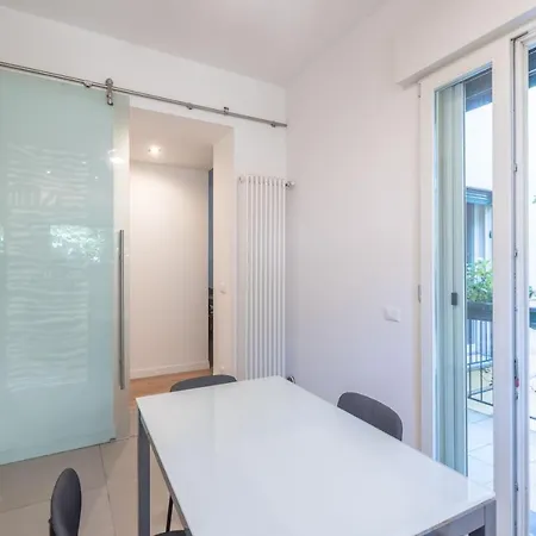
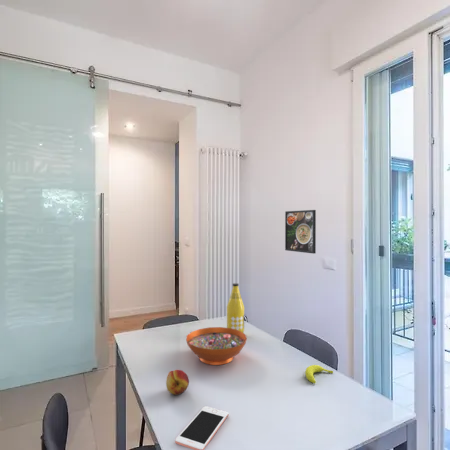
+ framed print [284,209,317,255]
+ cell phone [174,405,229,450]
+ decorative bowl [185,326,248,366]
+ bottle [226,282,245,333]
+ fruit [165,369,190,396]
+ banana [304,364,334,384]
